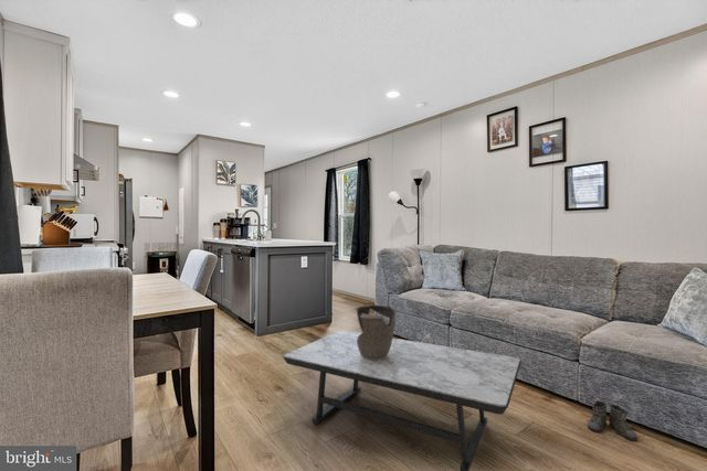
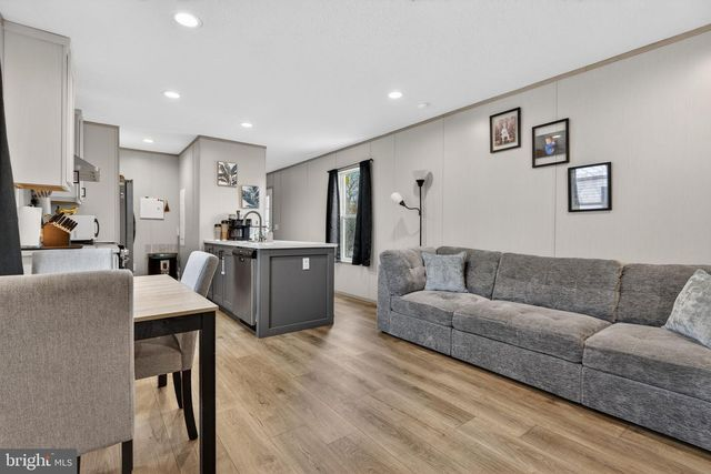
- coffee table [282,329,523,471]
- decorative bowl [354,304,399,360]
- boots [587,399,639,441]
